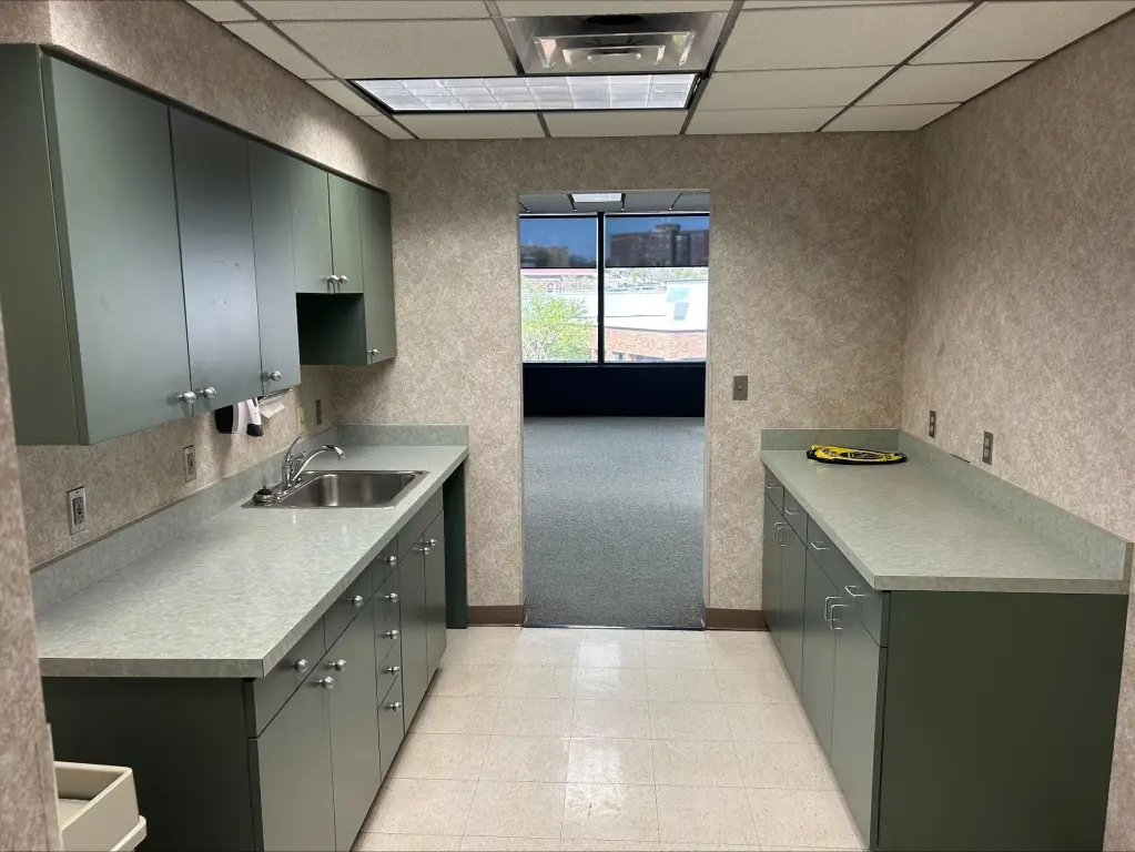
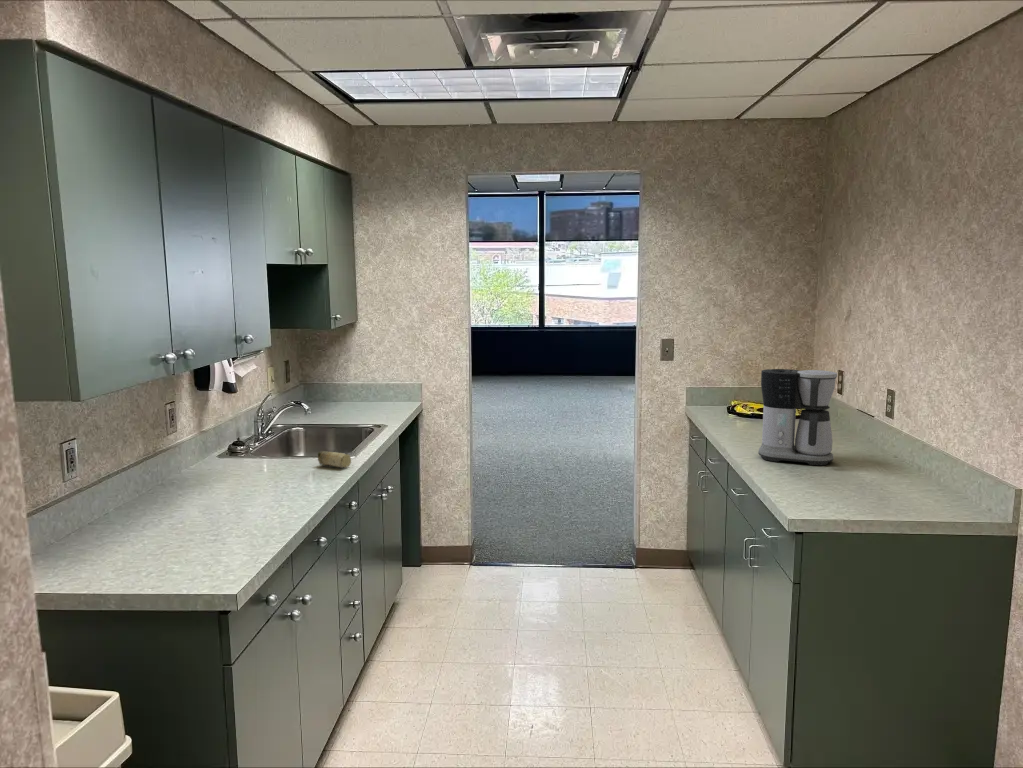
+ coffee maker [757,368,838,466]
+ paper towel roll [317,450,352,469]
